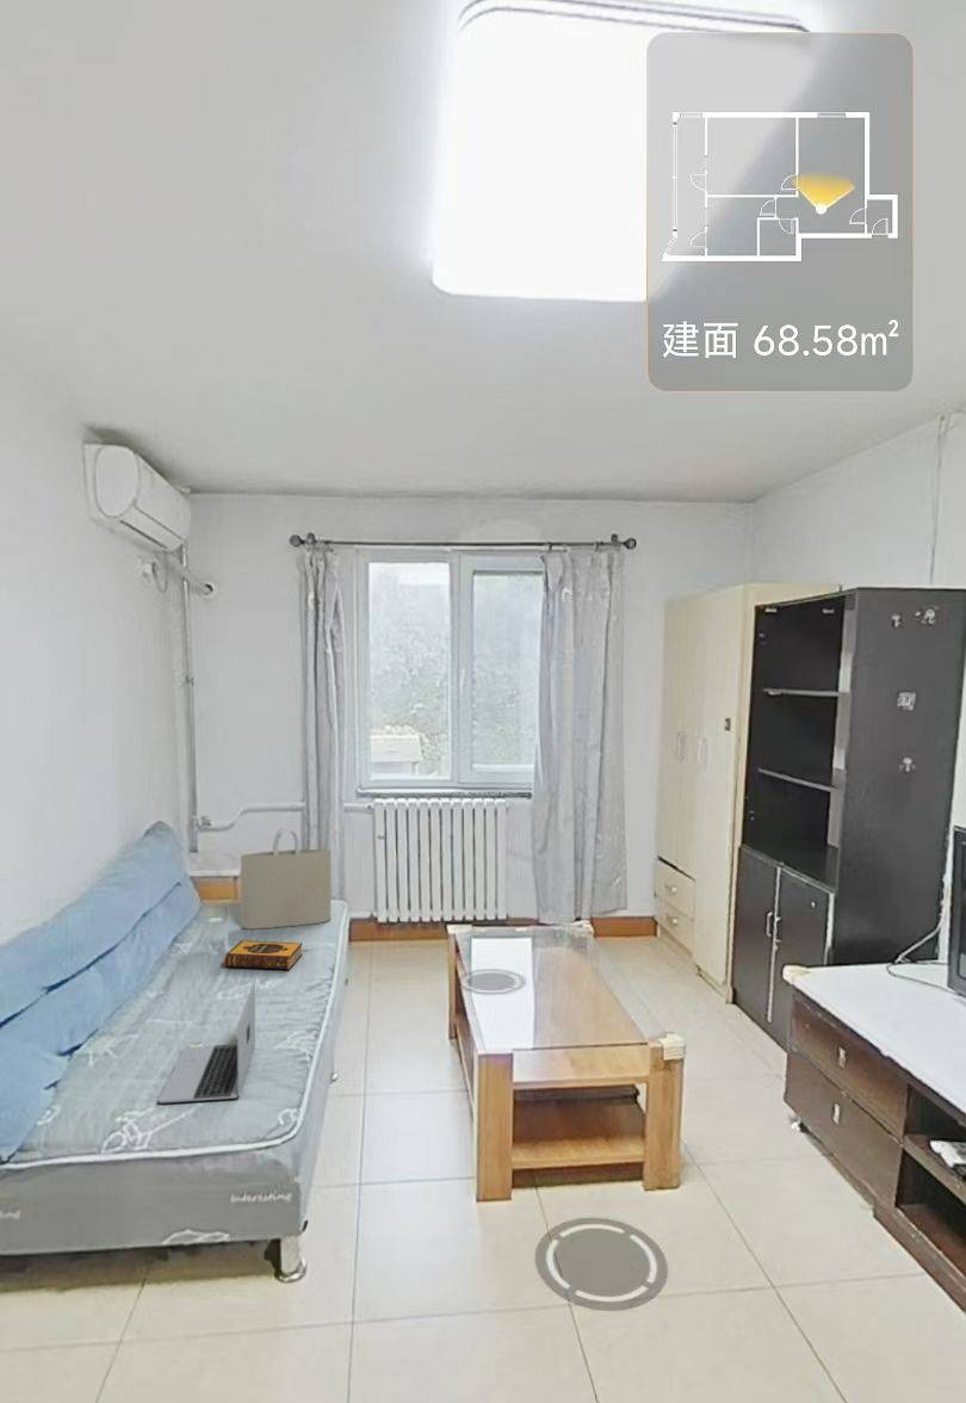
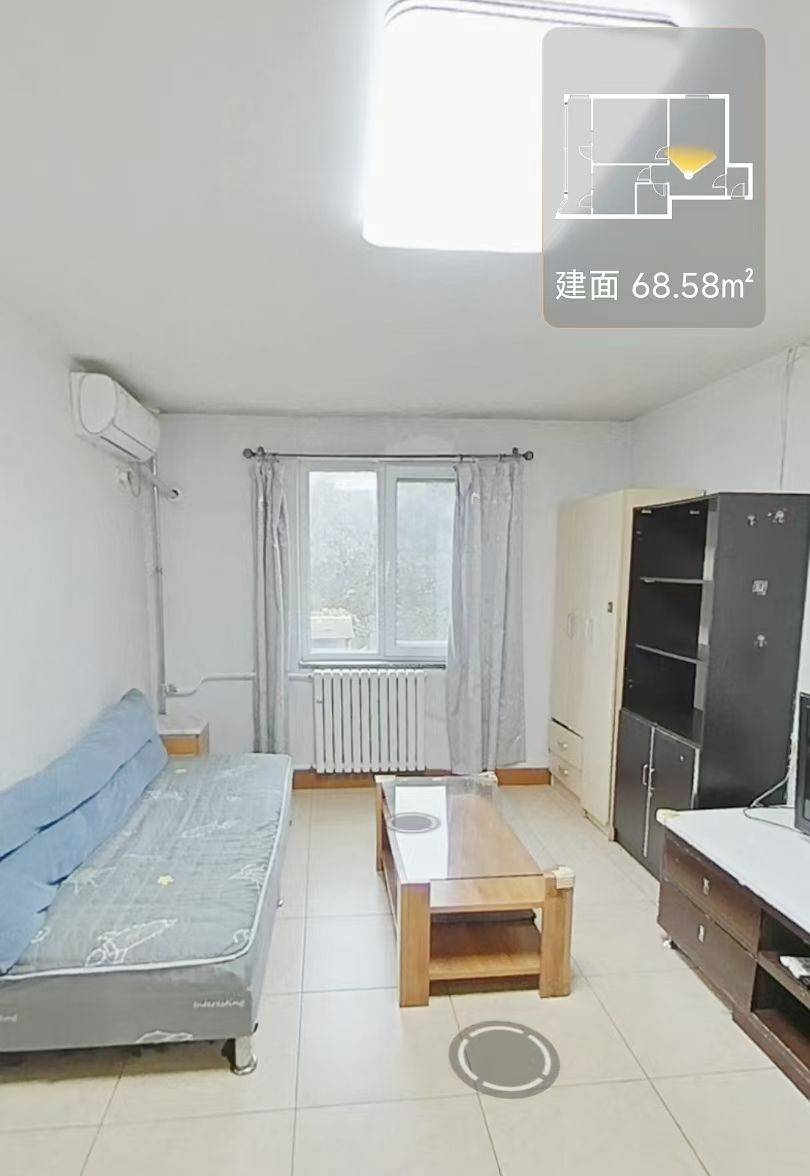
- laptop [157,979,256,1105]
- hardback book [223,940,304,971]
- tote bag [240,826,332,931]
